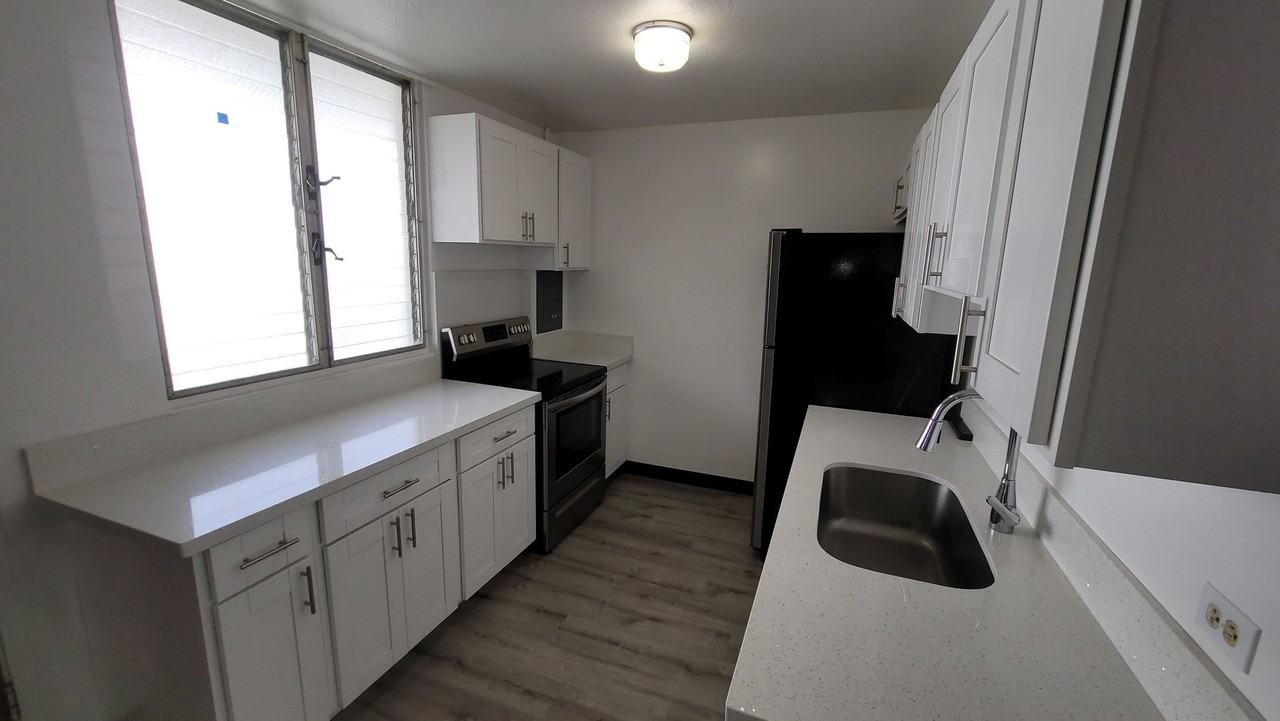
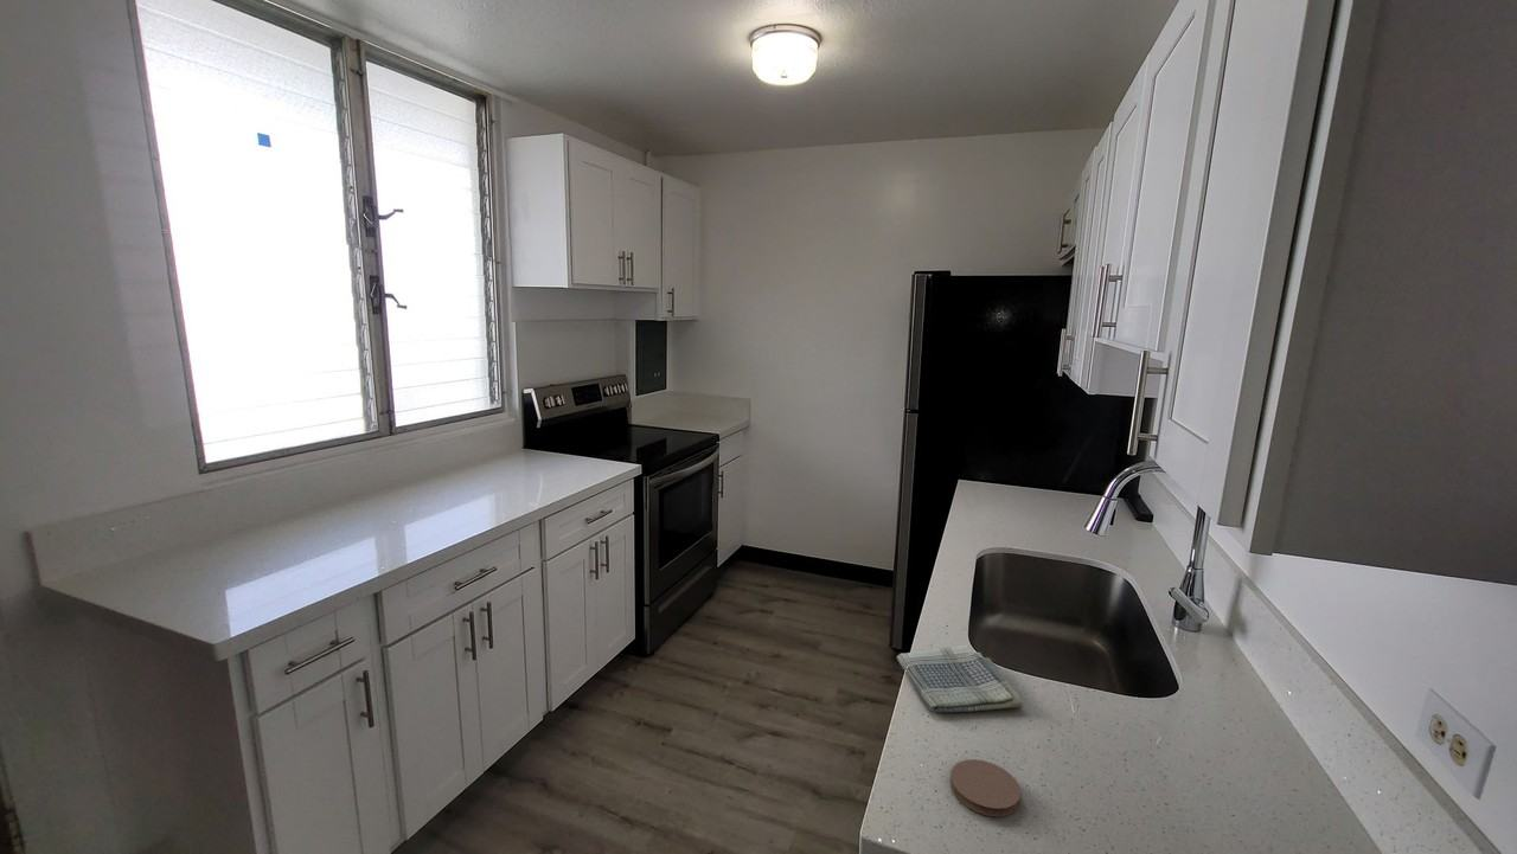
+ coaster [949,758,1022,817]
+ dish towel [896,644,1024,713]
